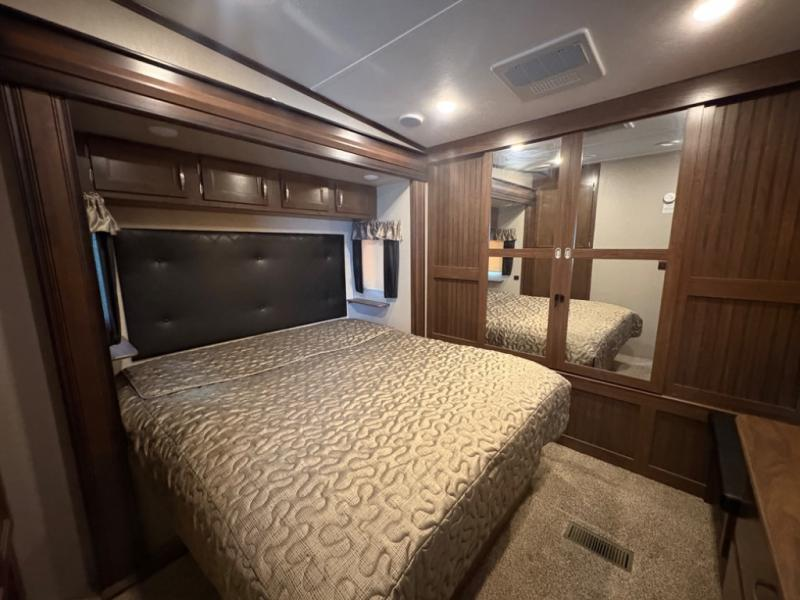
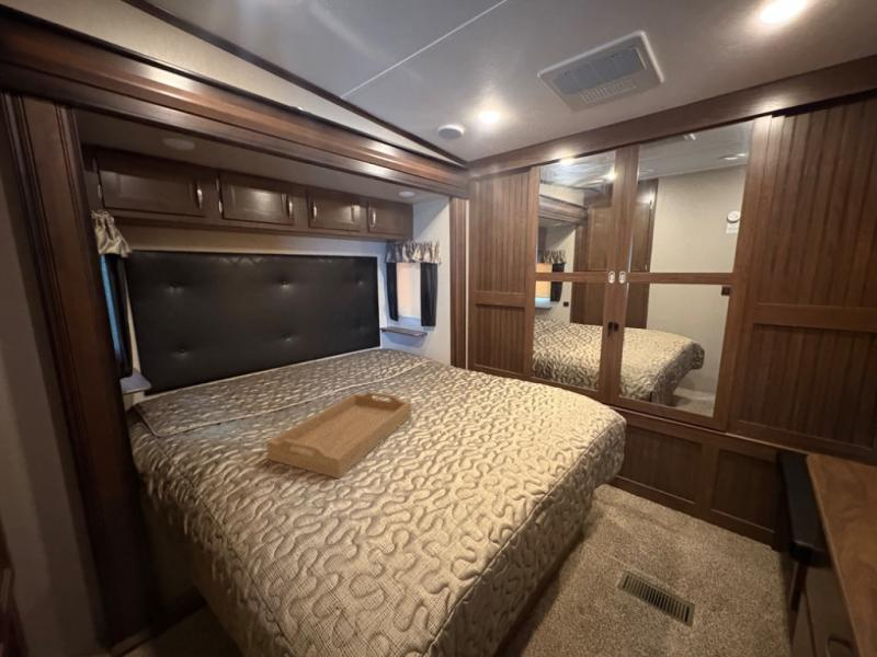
+ serving tray [265,391,412,480]
